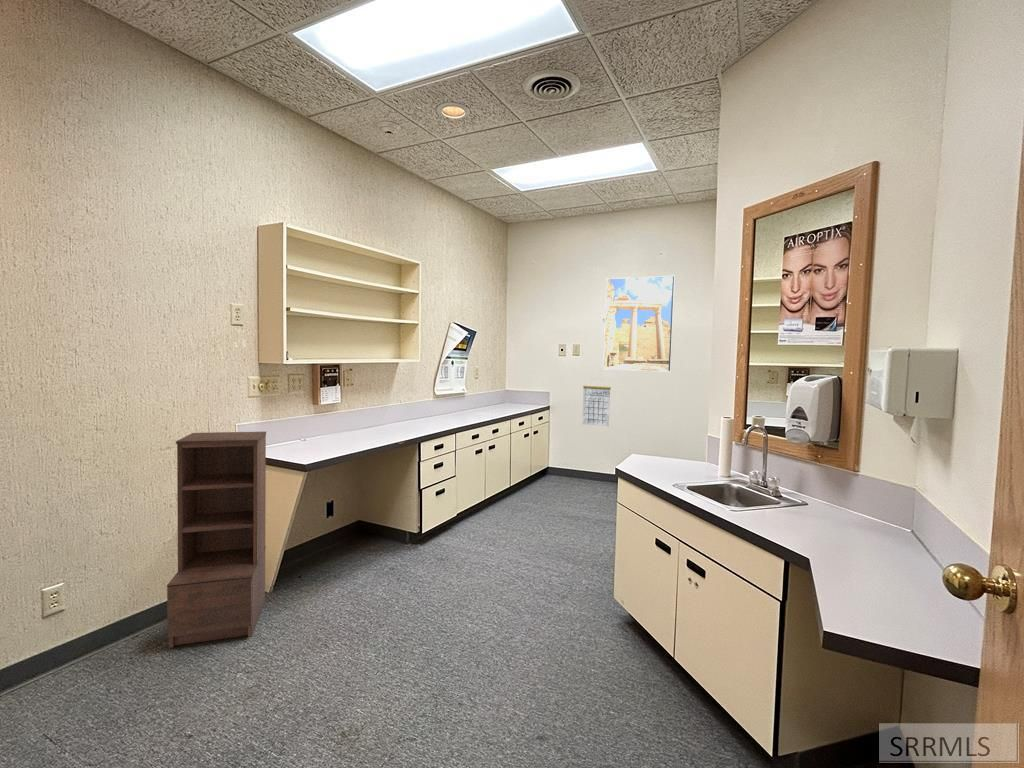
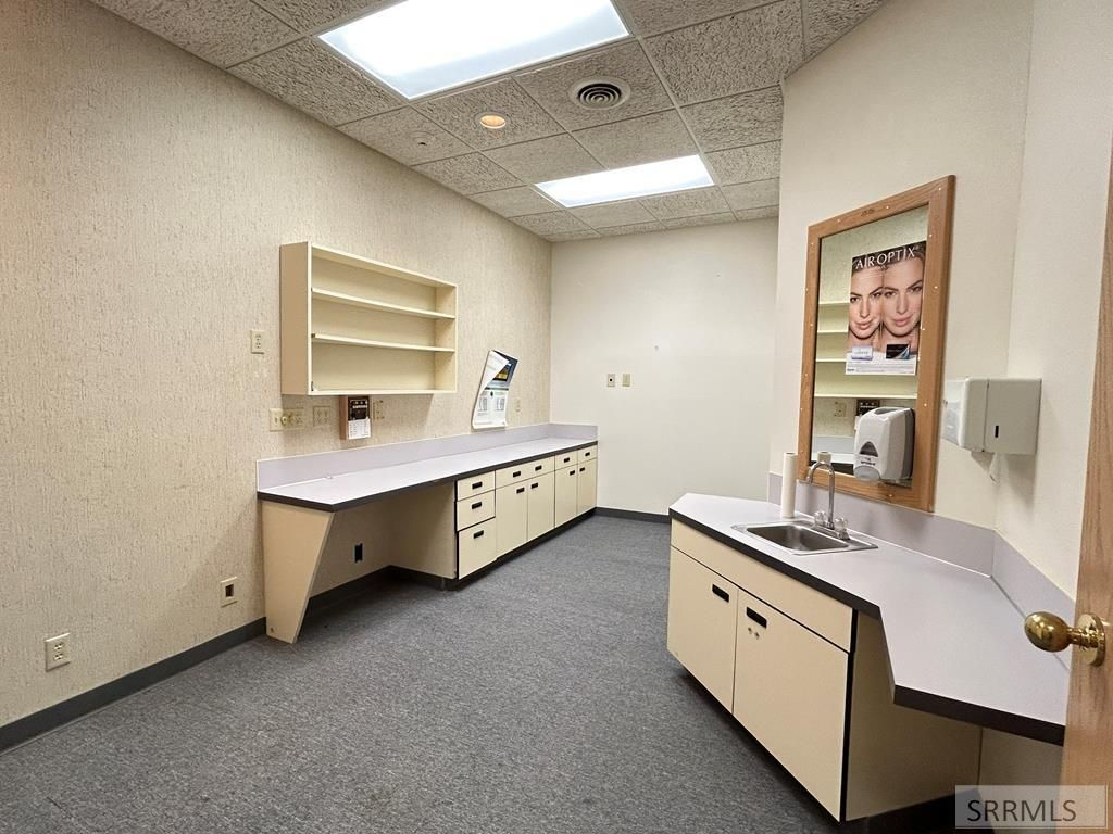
- calendar [581,377,612,427]
- bookshelf [166,431,267,649]
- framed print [602,275,676,373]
